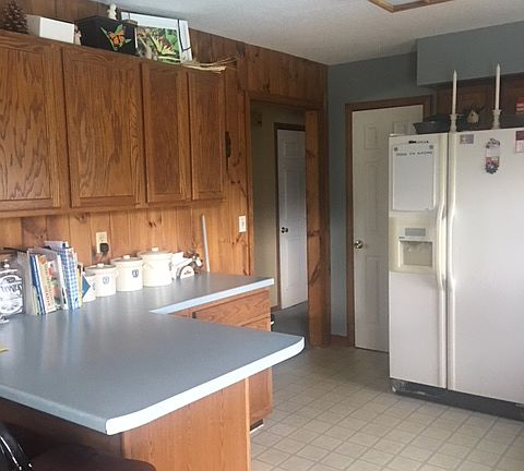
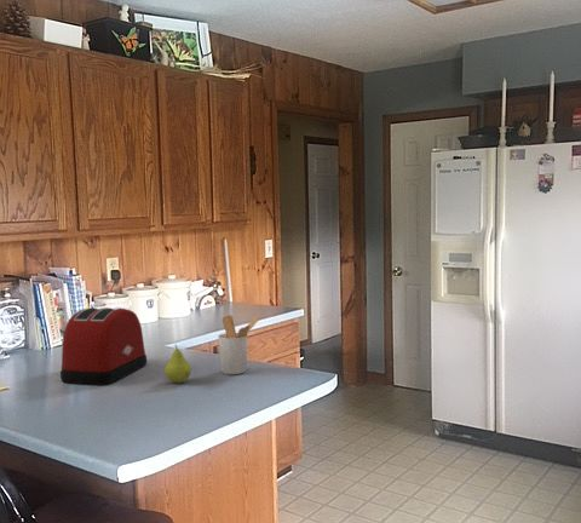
+ toaster [59,306,148,385]
+ fruit [163,344,192,384]
+ utensil holder [217,314,260,375]
